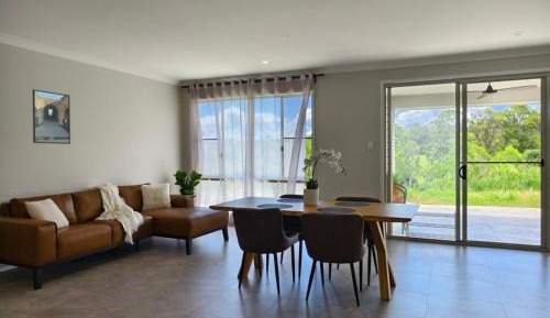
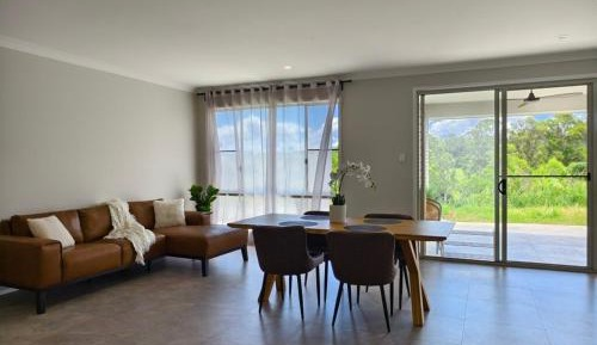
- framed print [32,88,72,145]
